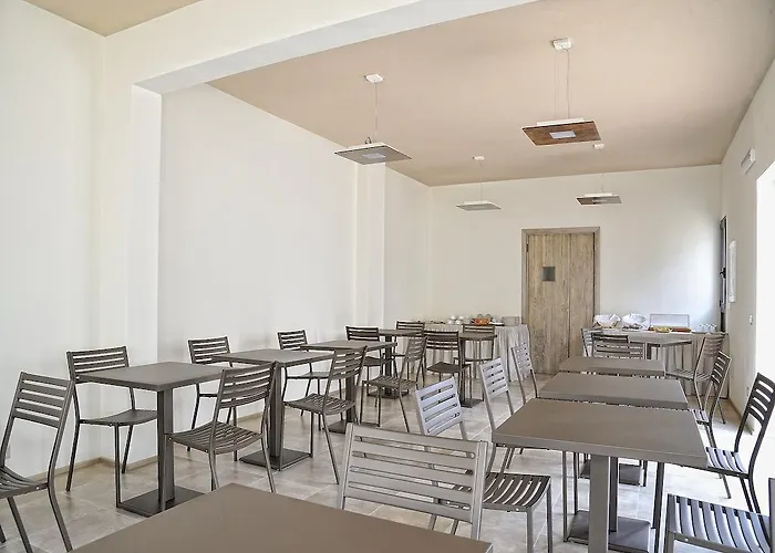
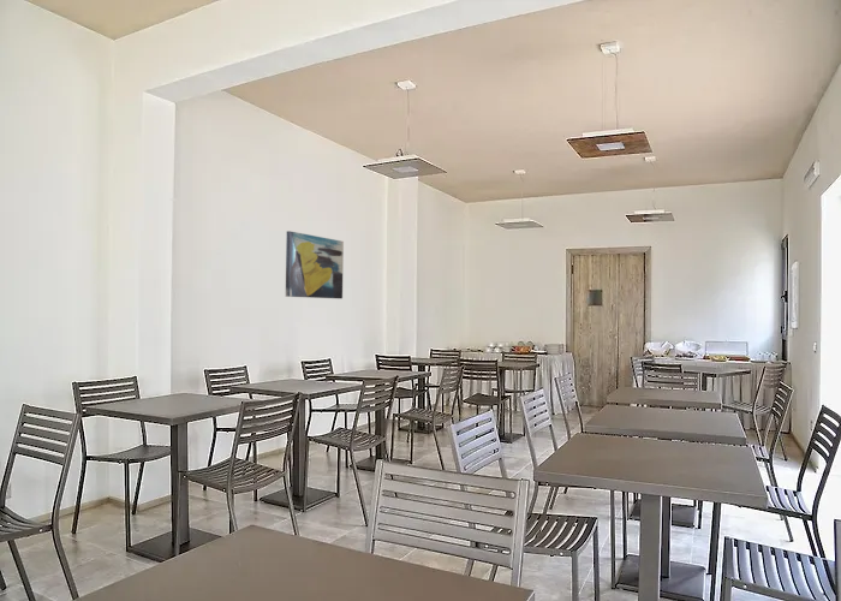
+ wall art [285,230,345,299]
